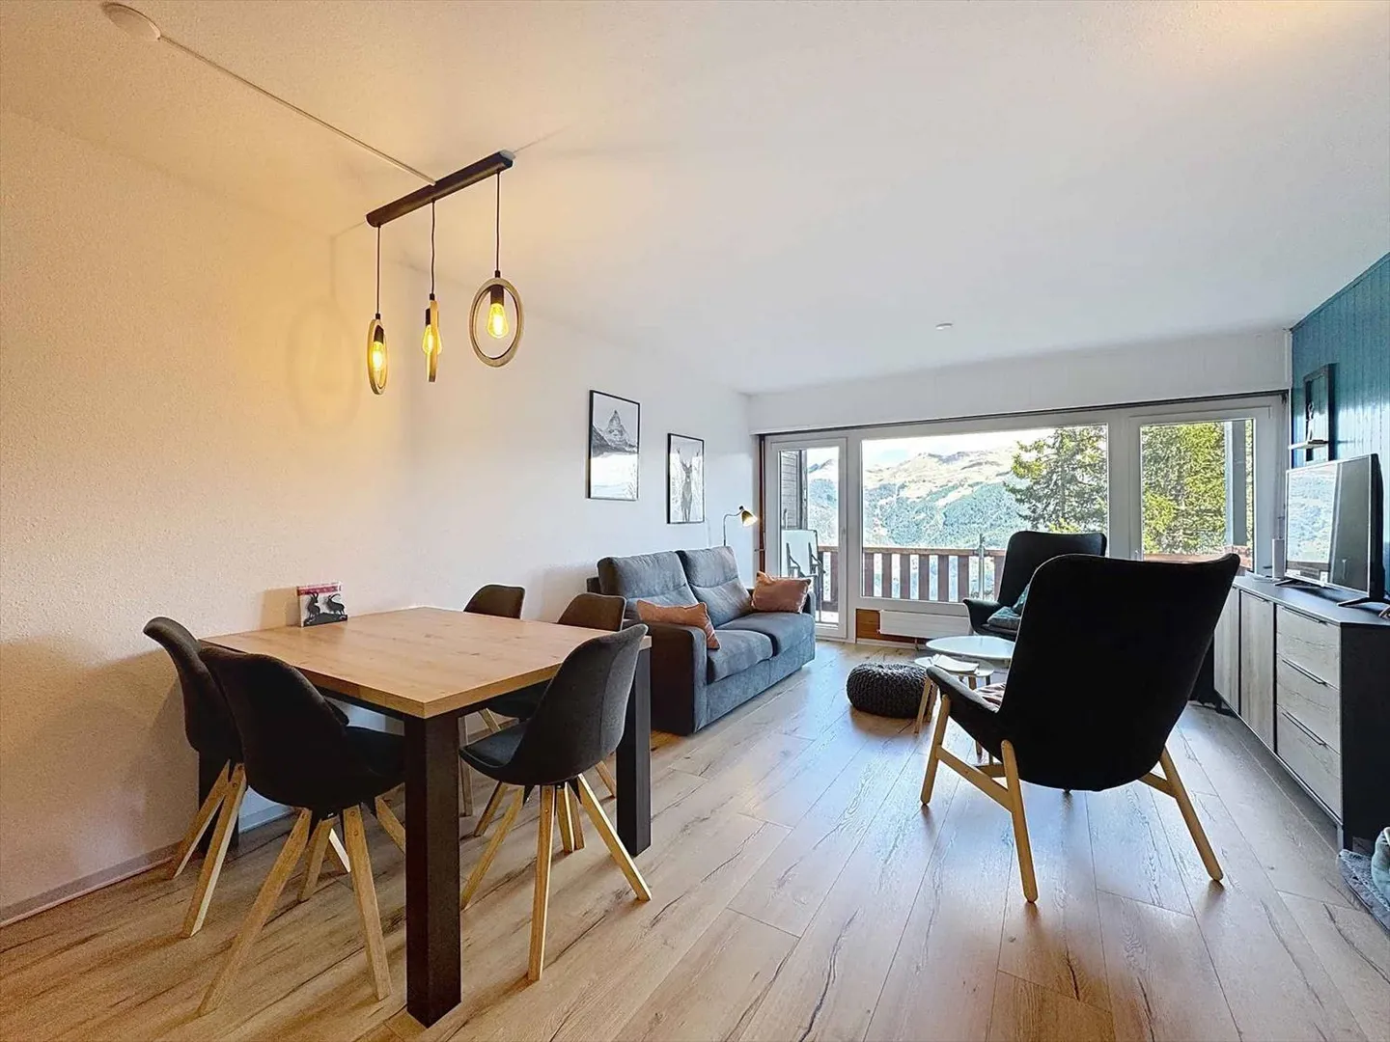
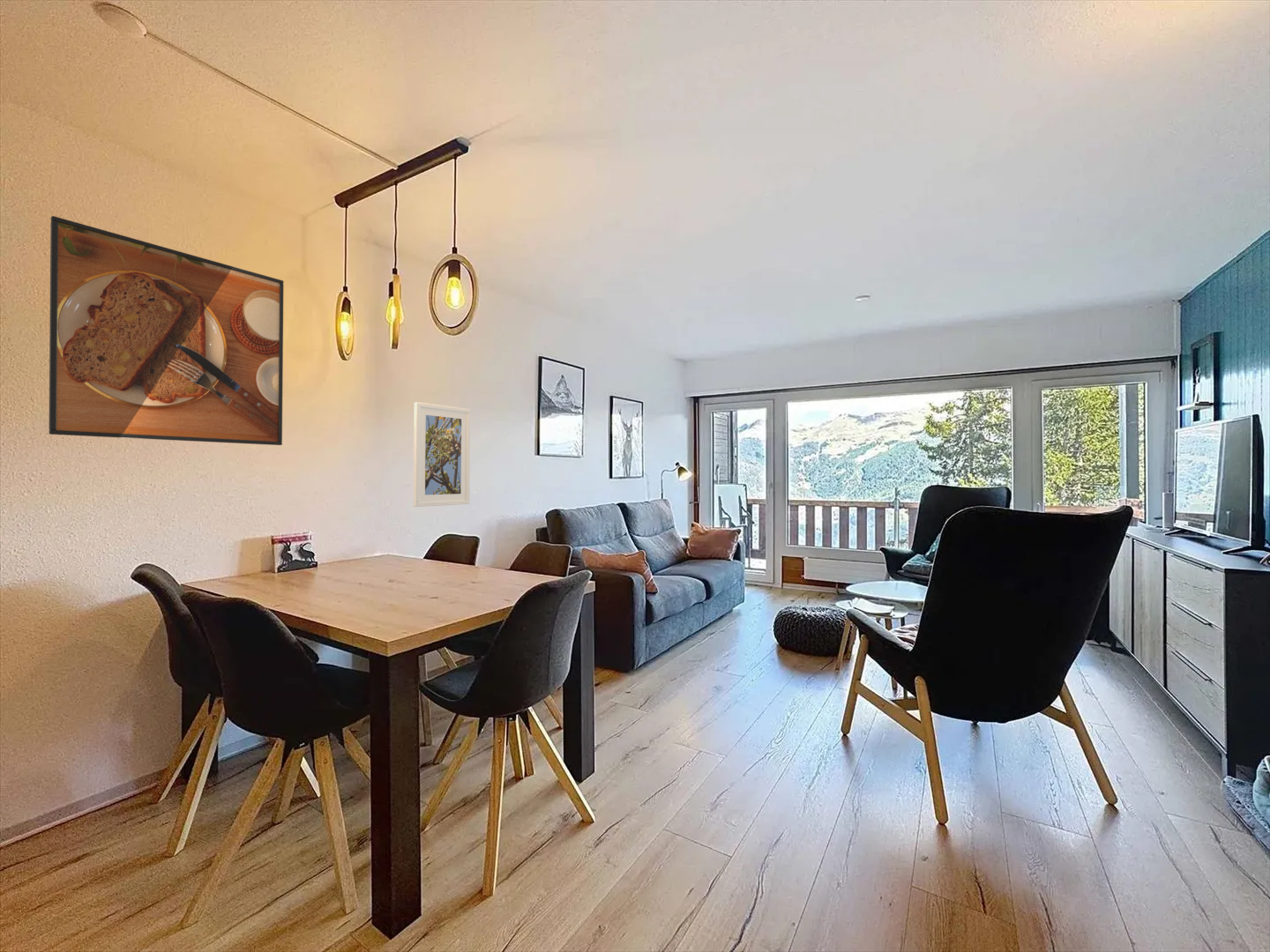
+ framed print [413,401,471,508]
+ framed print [48,215,284,446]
